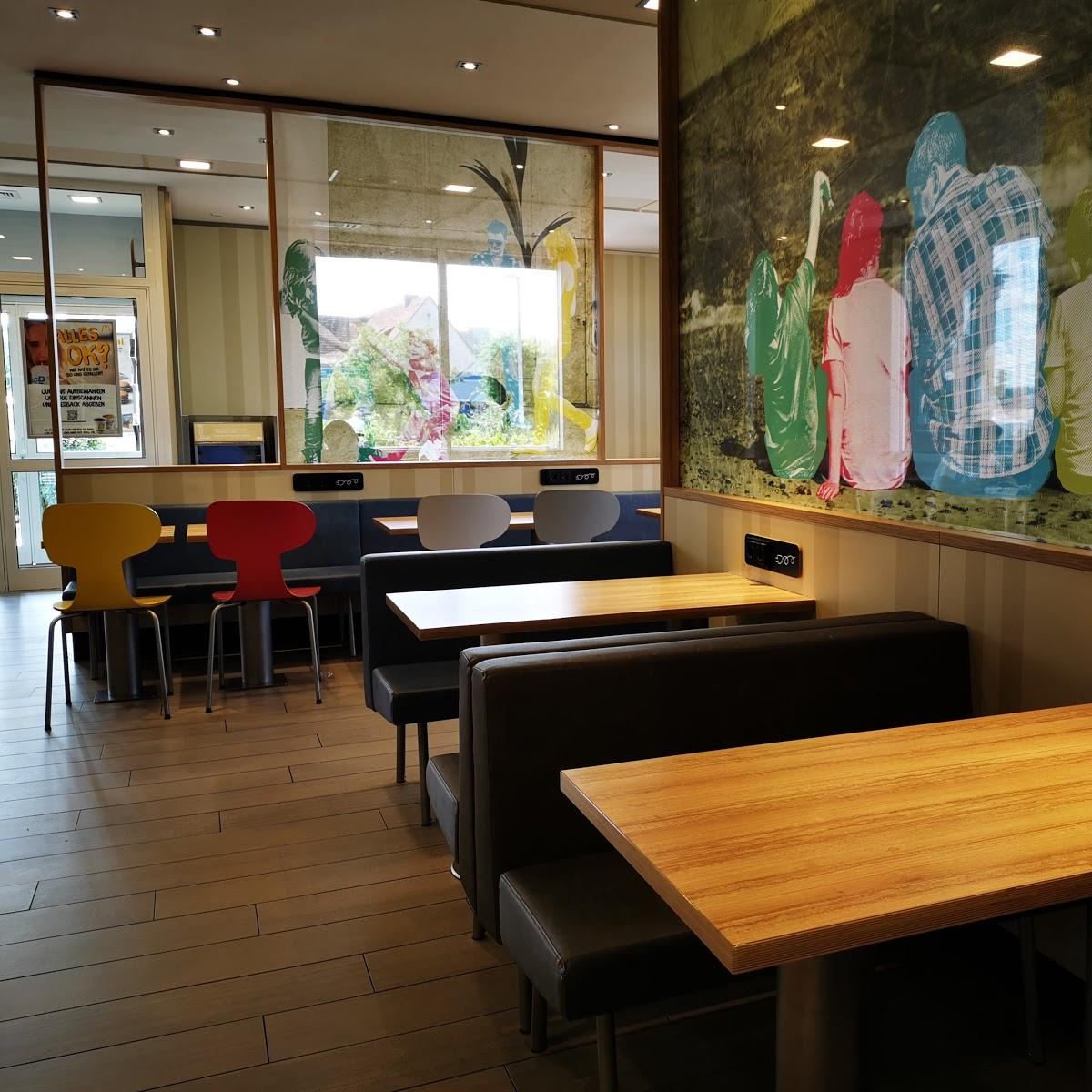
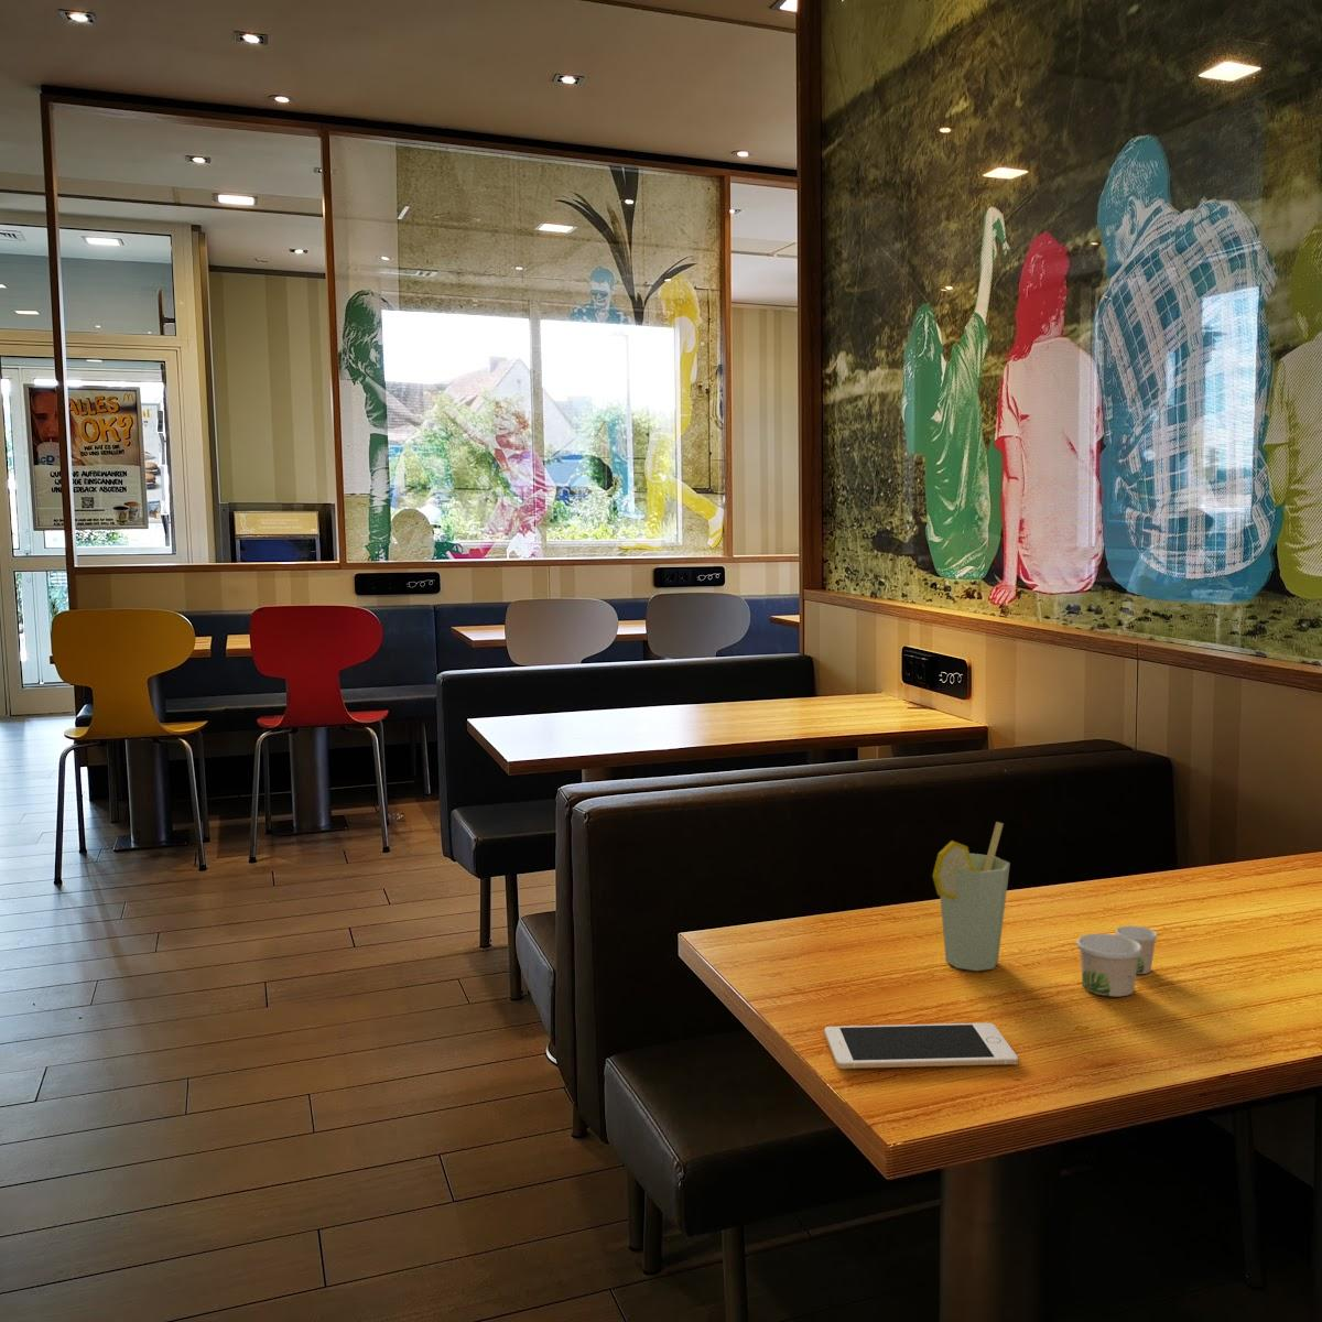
+ cup [932,821,1011,972]
+ cell phone [824,1022,1019,1070]
+ paper cup [1076,924,1157,998]
